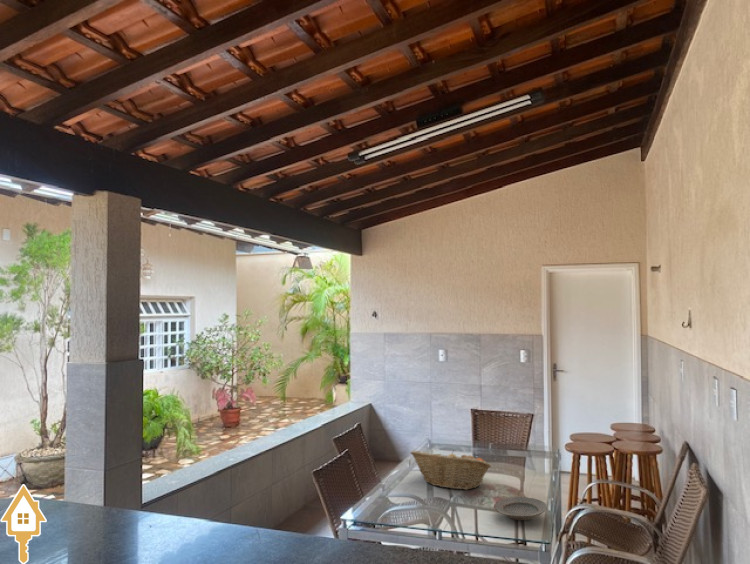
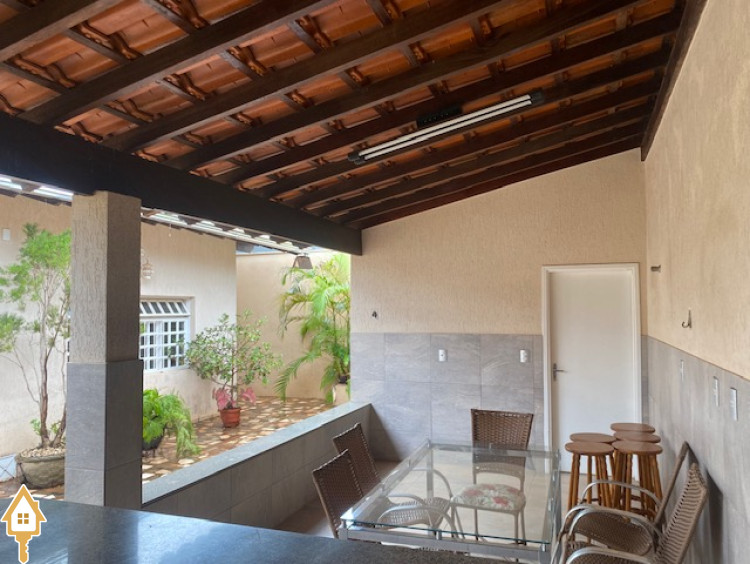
- fruit basket [409,449,493,491]
- plate [493,496,548,521]
